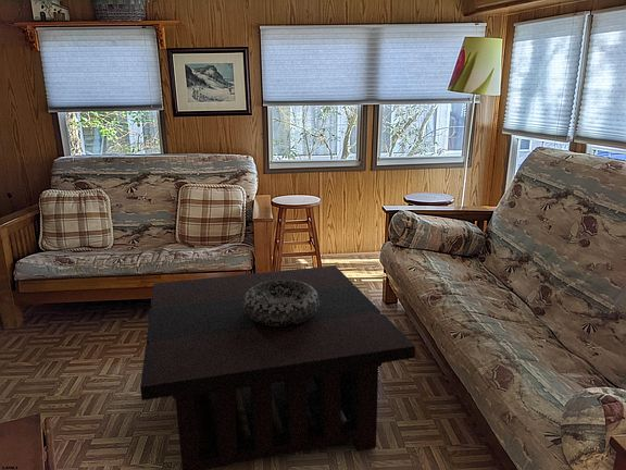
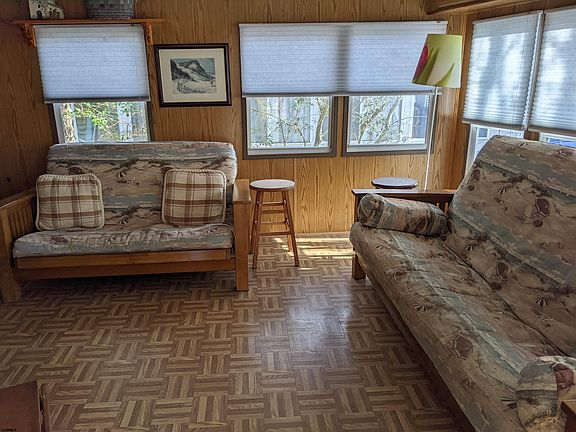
- decorative bowl [243,280,320,326]
- coffee table [139,264,416,470]
